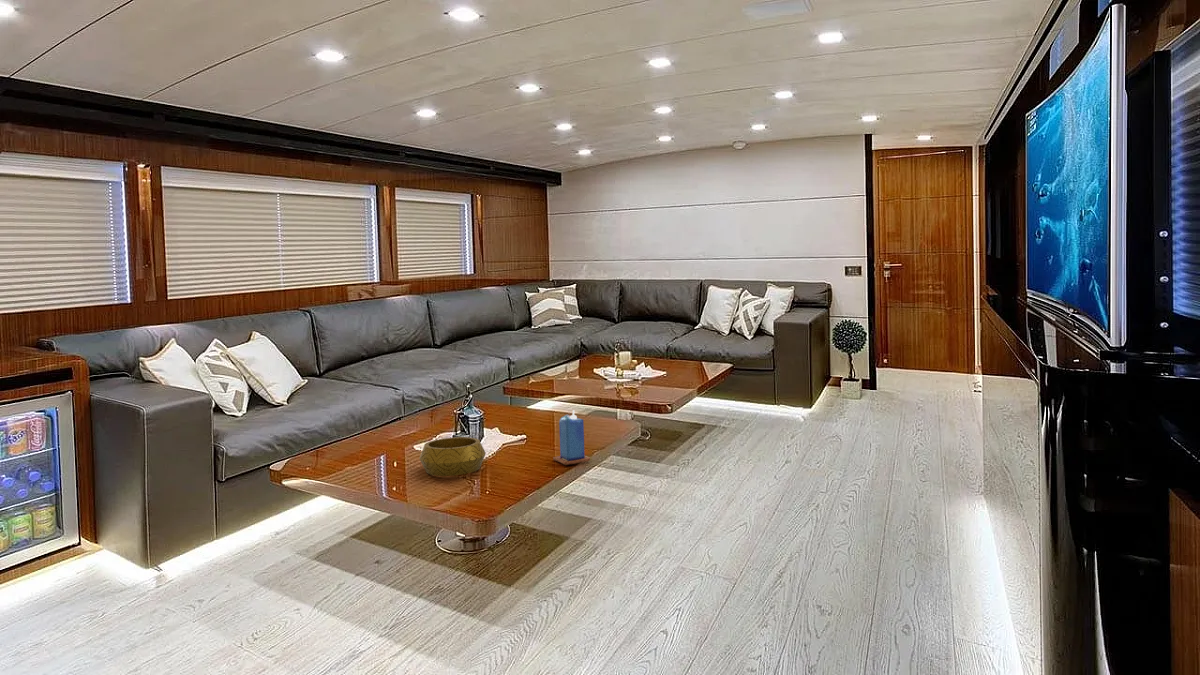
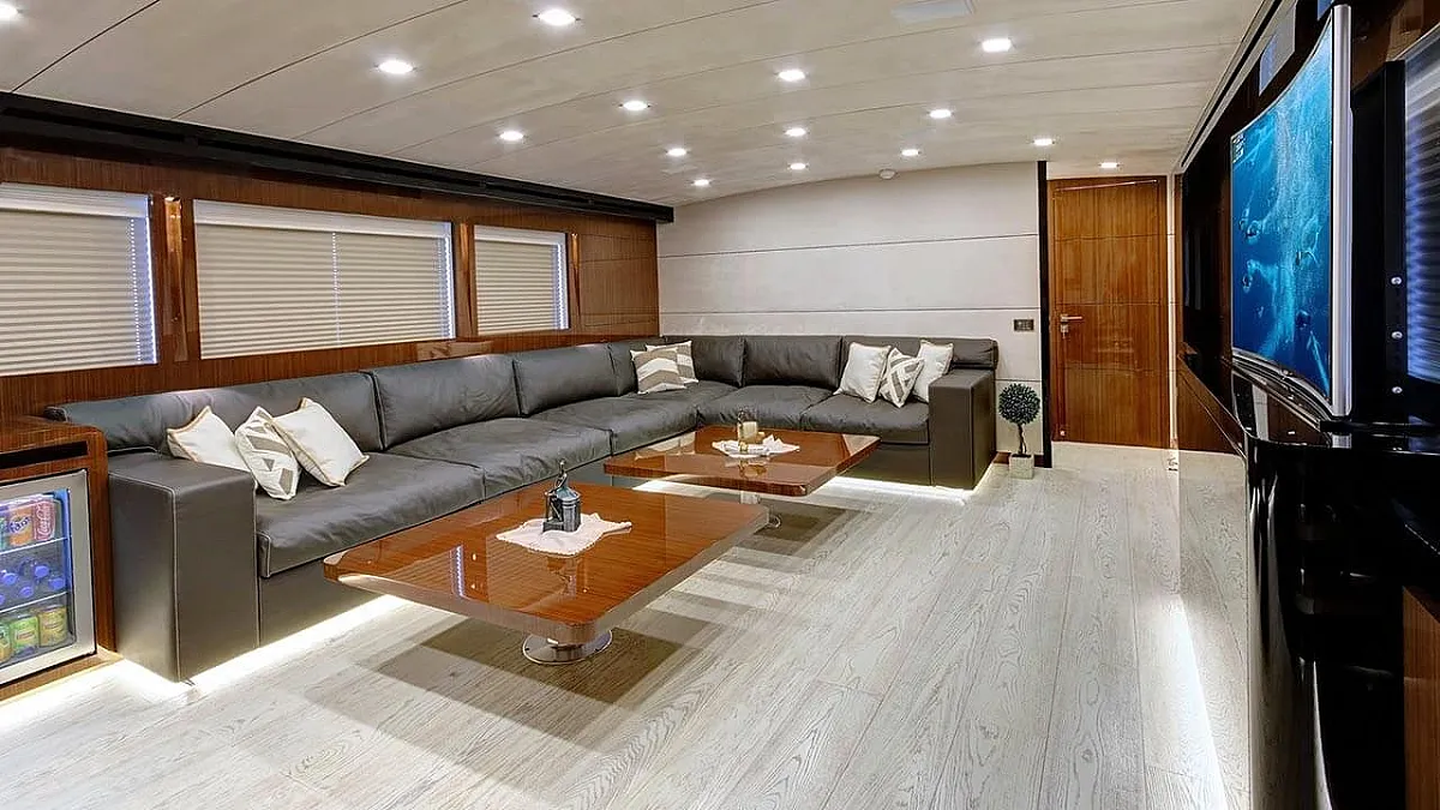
- candle [552,409,591,466]
- decorative bowl [419,436,487,477]
